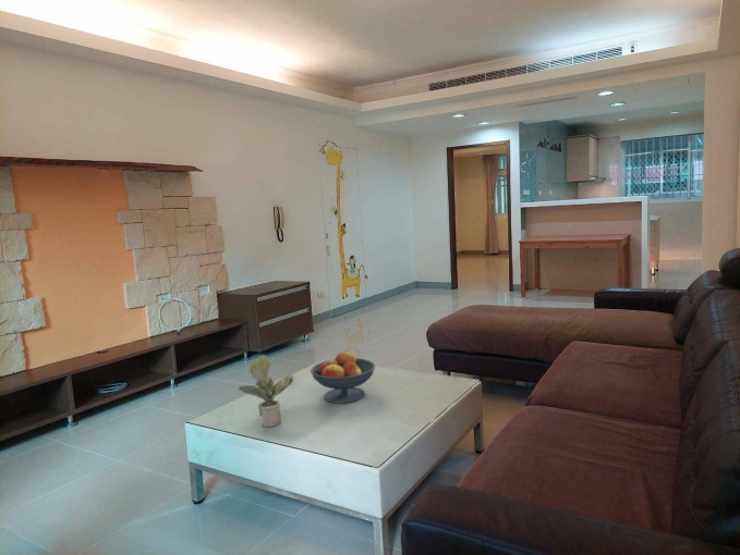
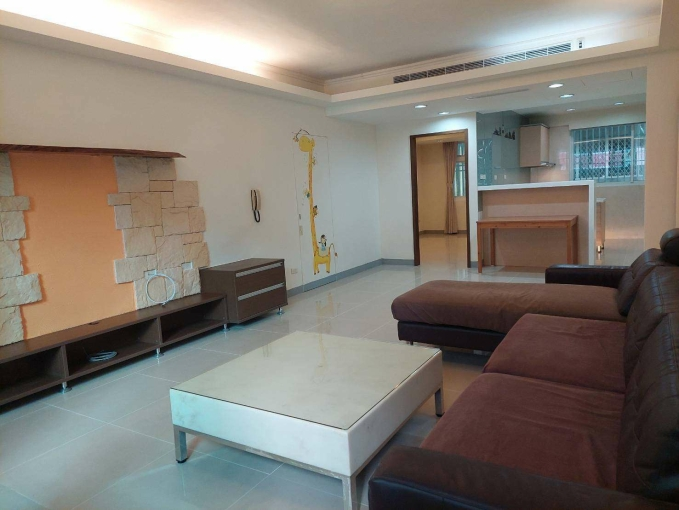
- potted plant [238,354,295,428]
- fruit bowl [310,351,376,405]
